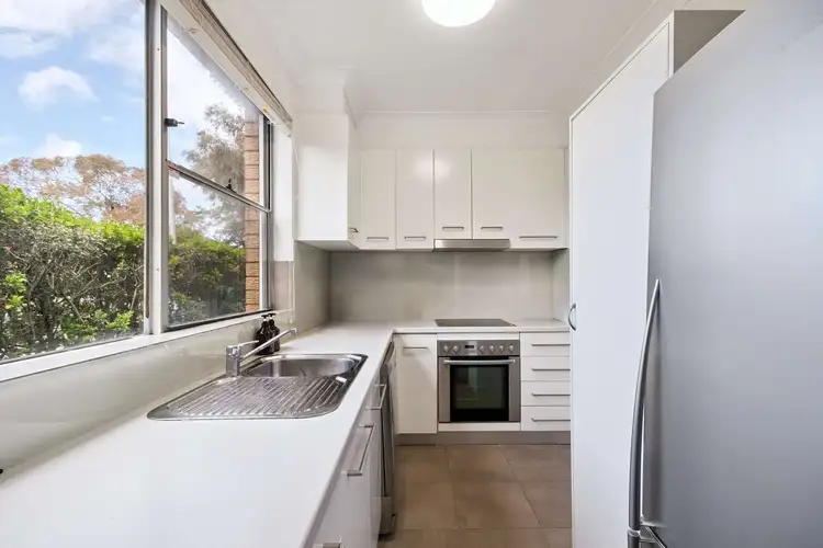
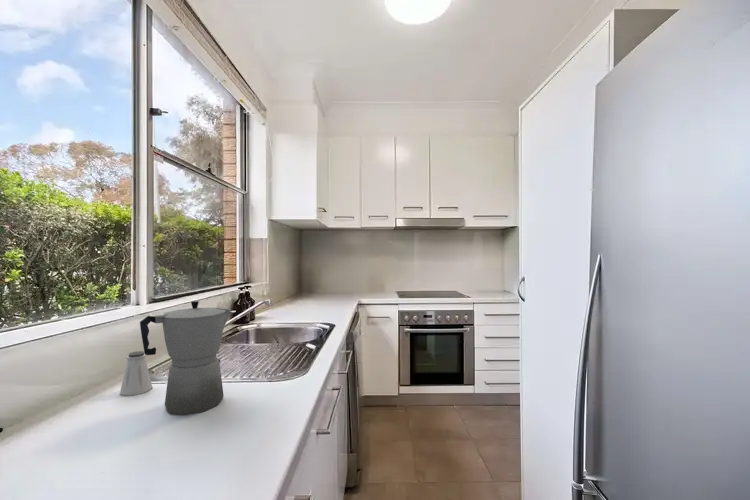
+ saltshaker [119,350,153,396]
+ moka pot [139,300,233,416]
